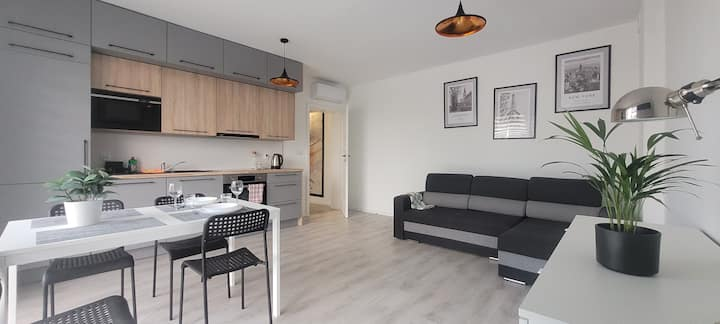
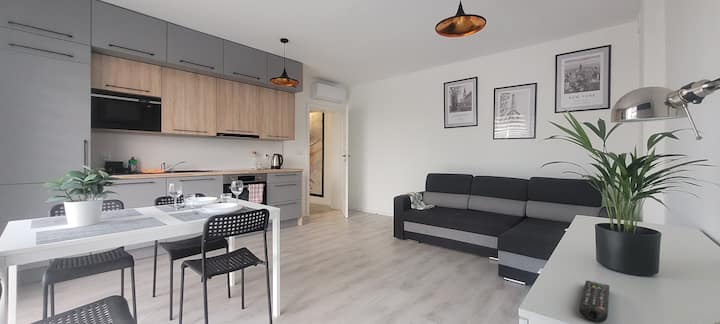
+ remote control [578,279,610,323]
